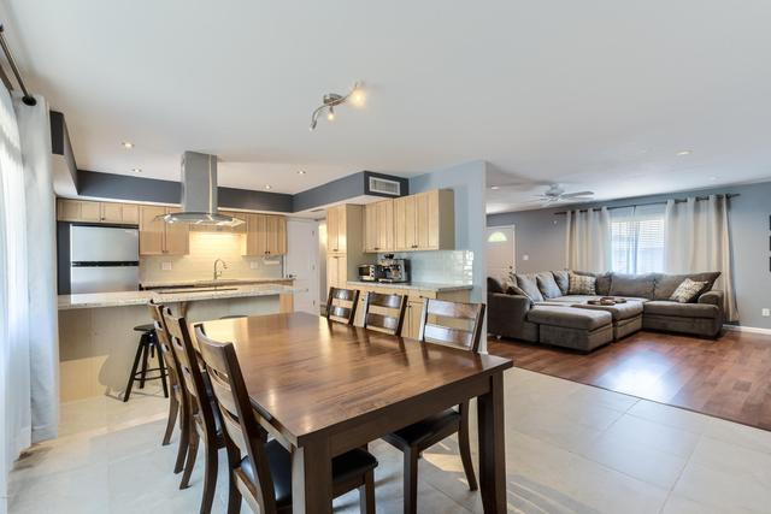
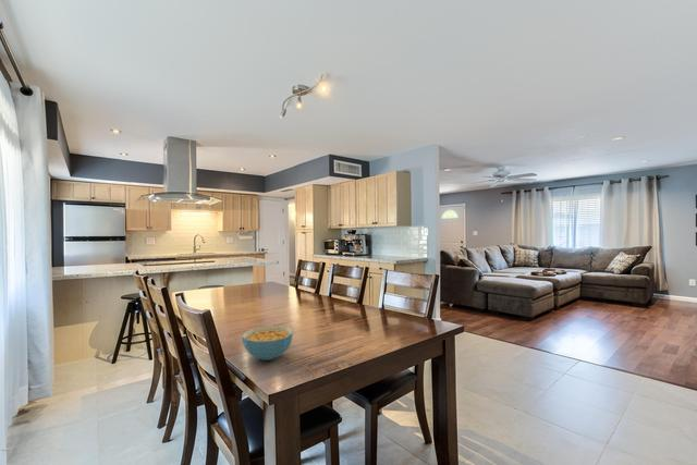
+ cereal bowl [241,325,294,362]
